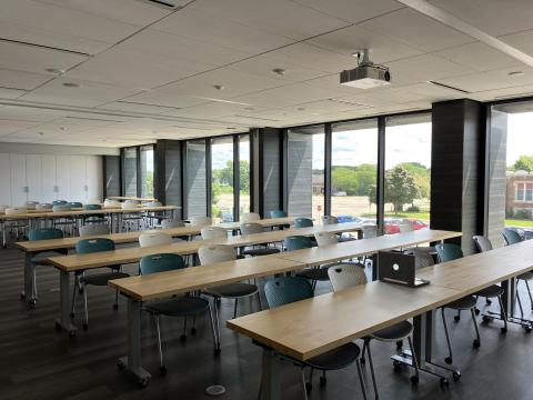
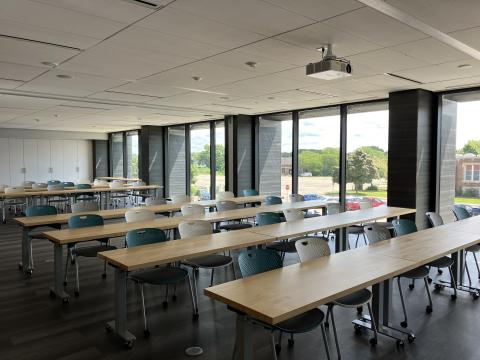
- laptop [376,249,432,289]
